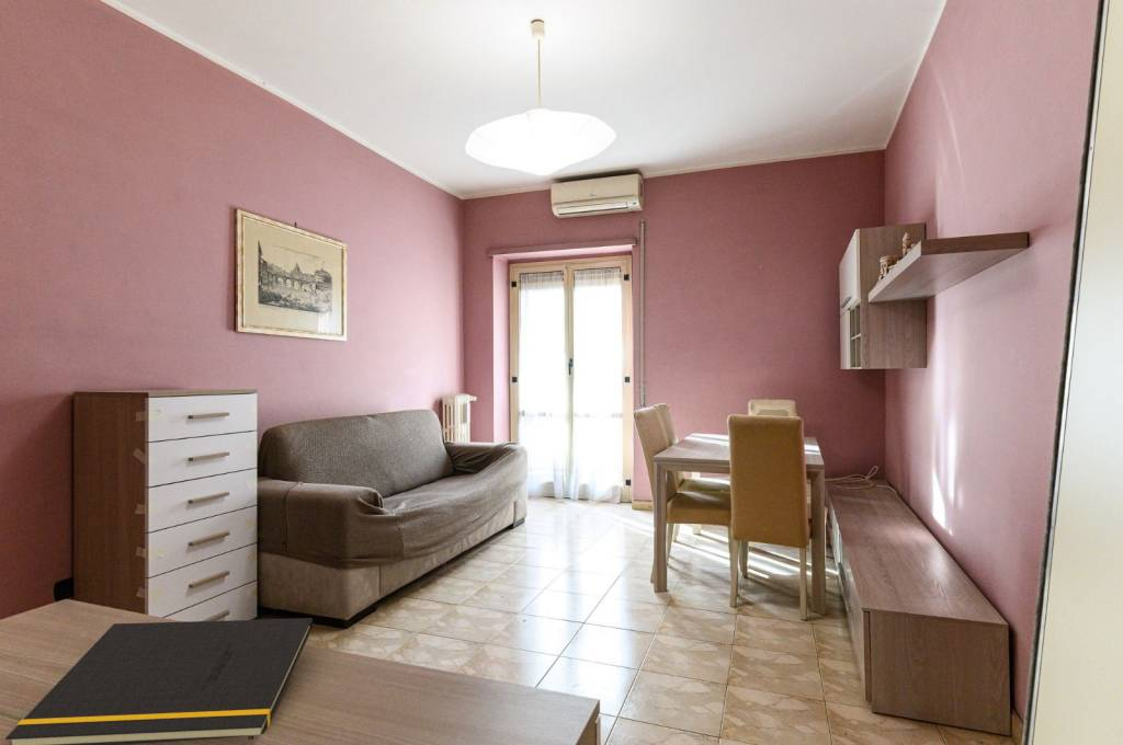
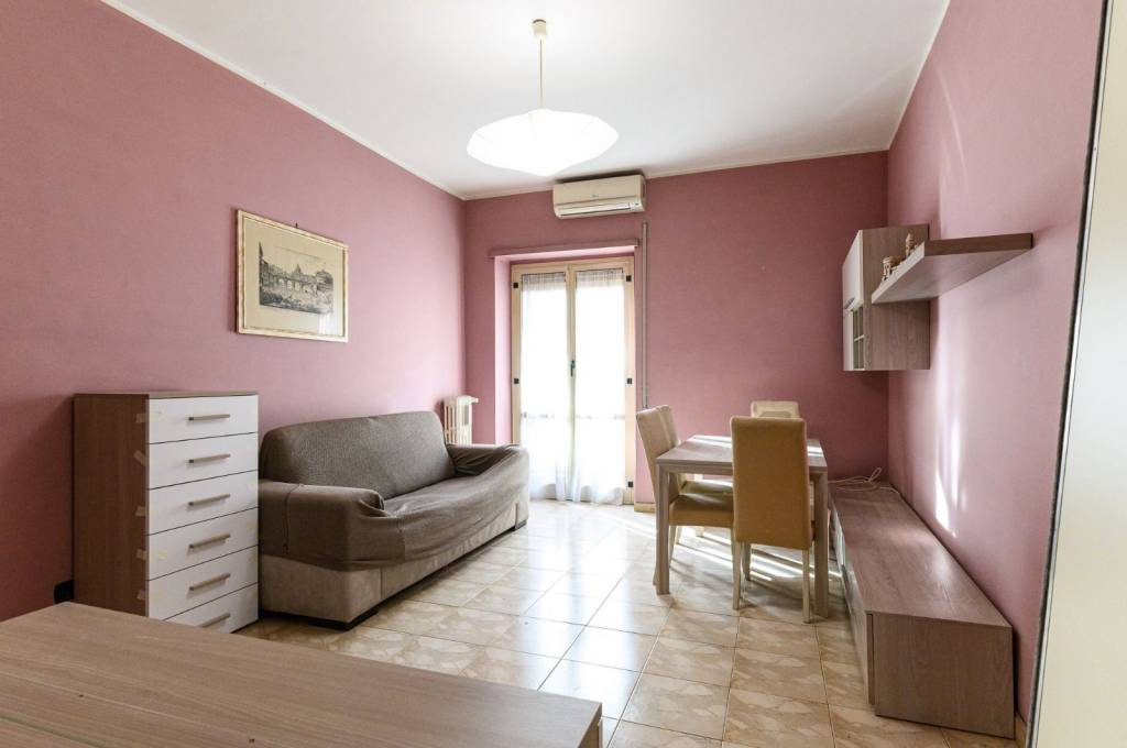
- notepad [4,617,314,745]
